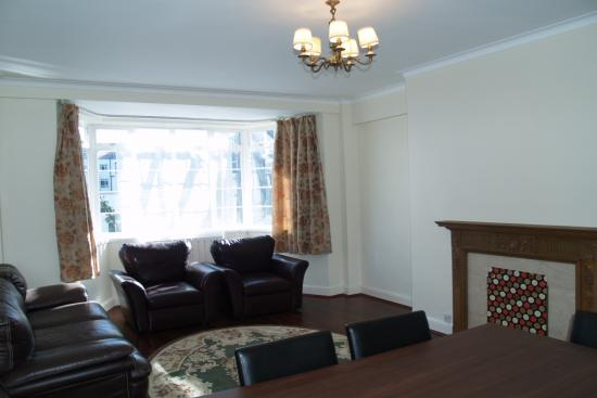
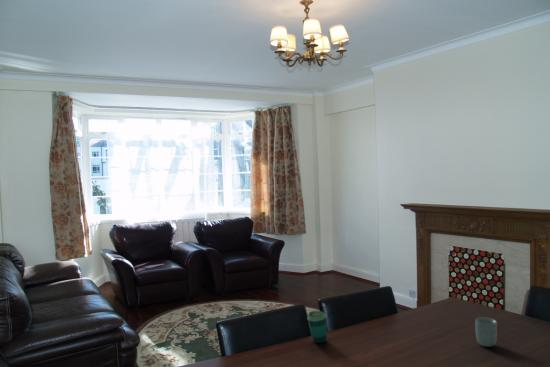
+ cup [474,316,498,348]
+ cup [306,310,328,344]
